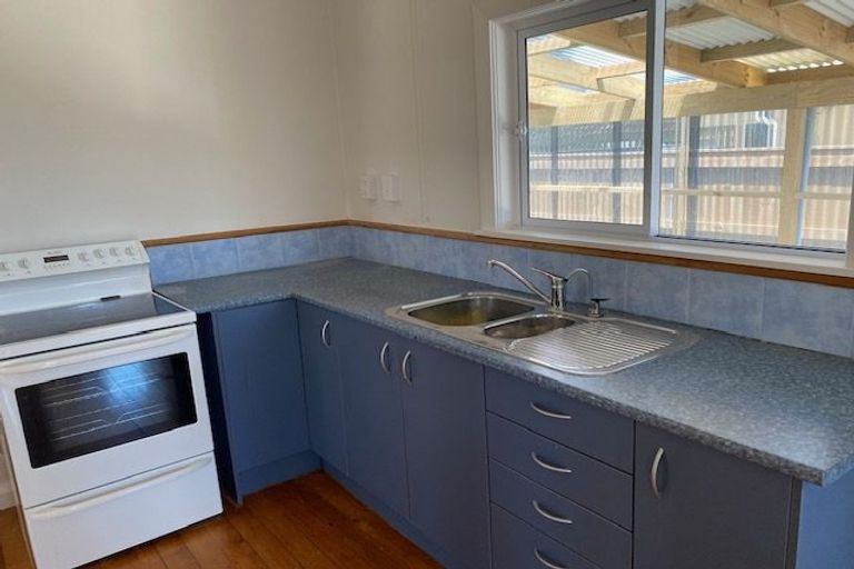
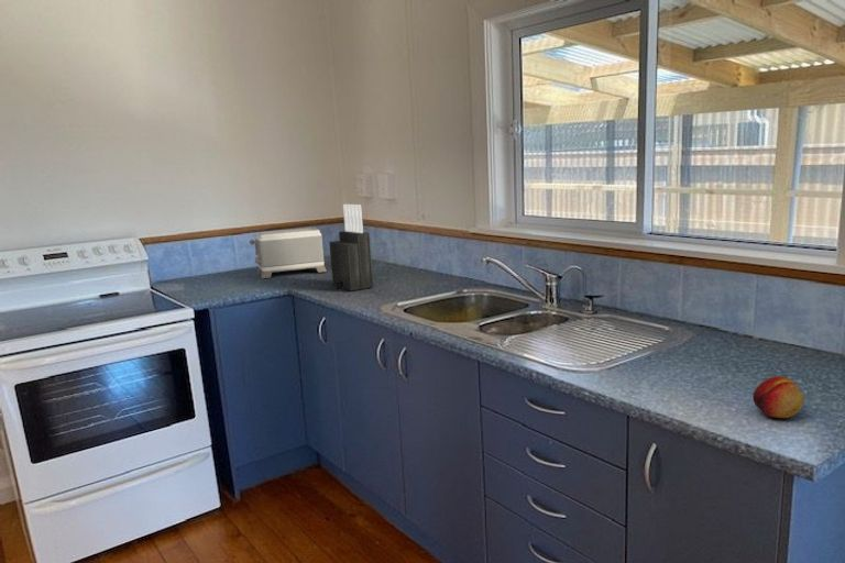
+ fruit [751,375,805,419]
+ knife block [328,203,374,291]
+ toaster [249,227,328,279]
